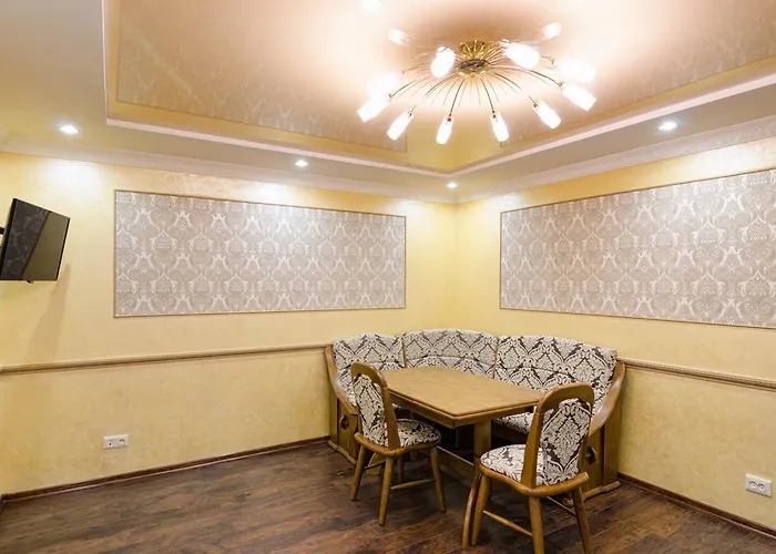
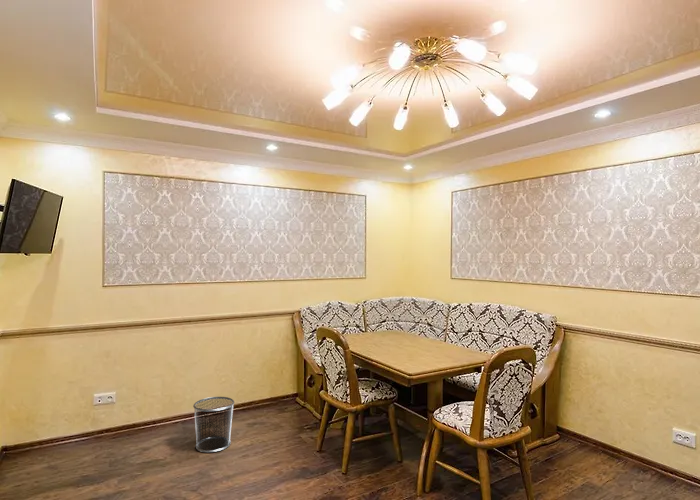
+ waste bin [192,396,235,453]
